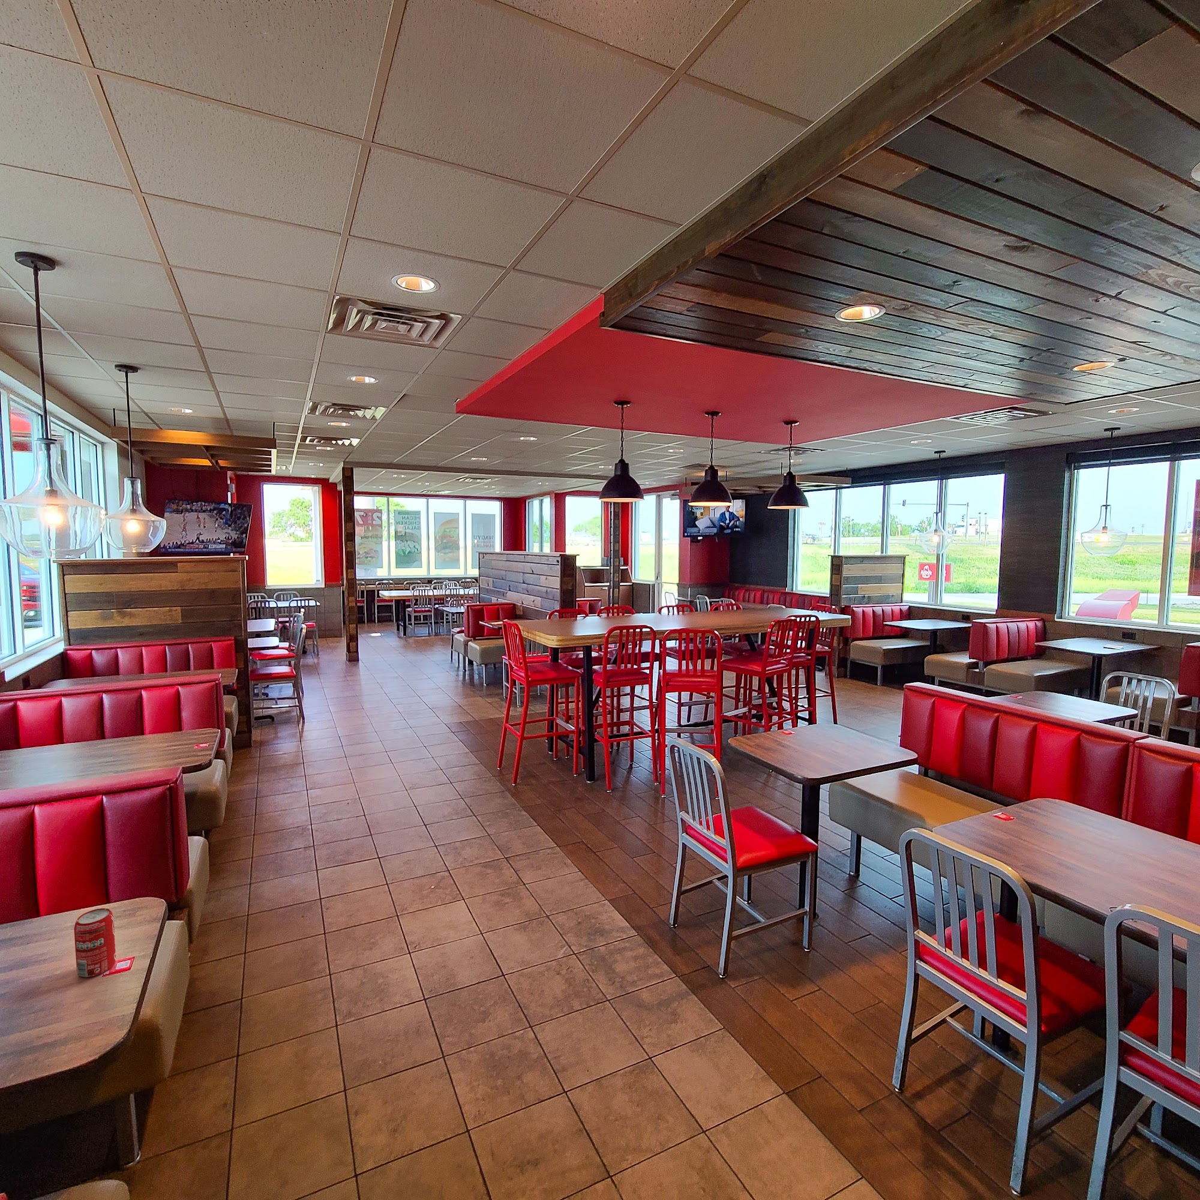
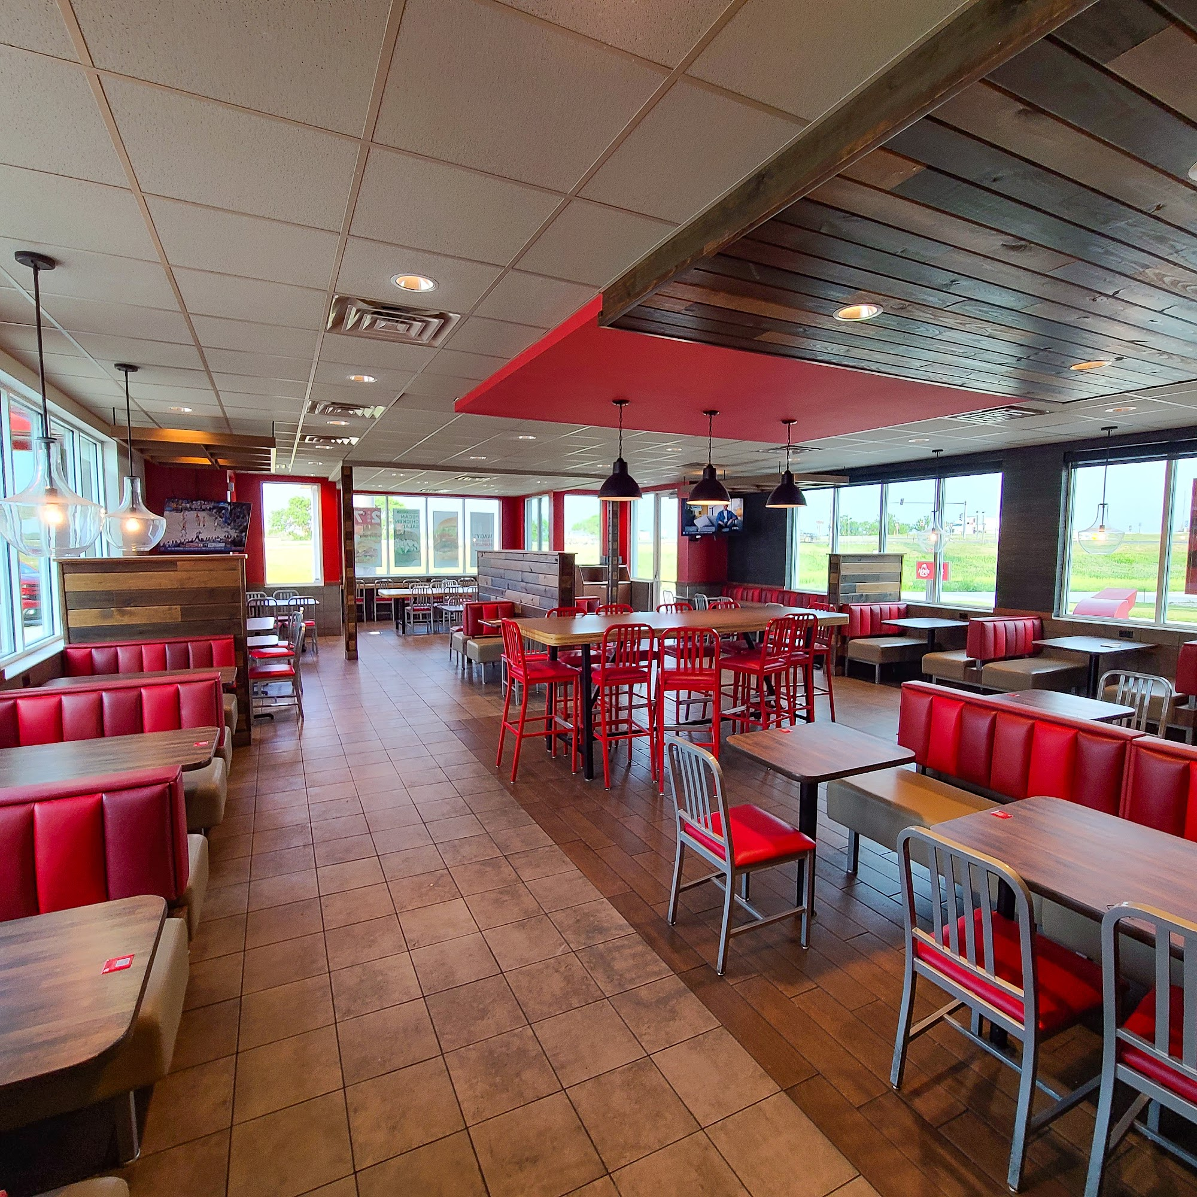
- beverage can [74,908,116,977]
